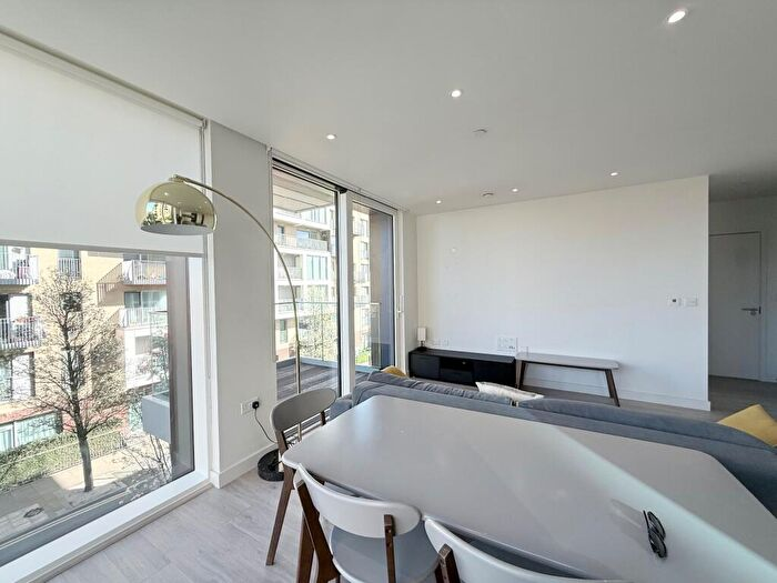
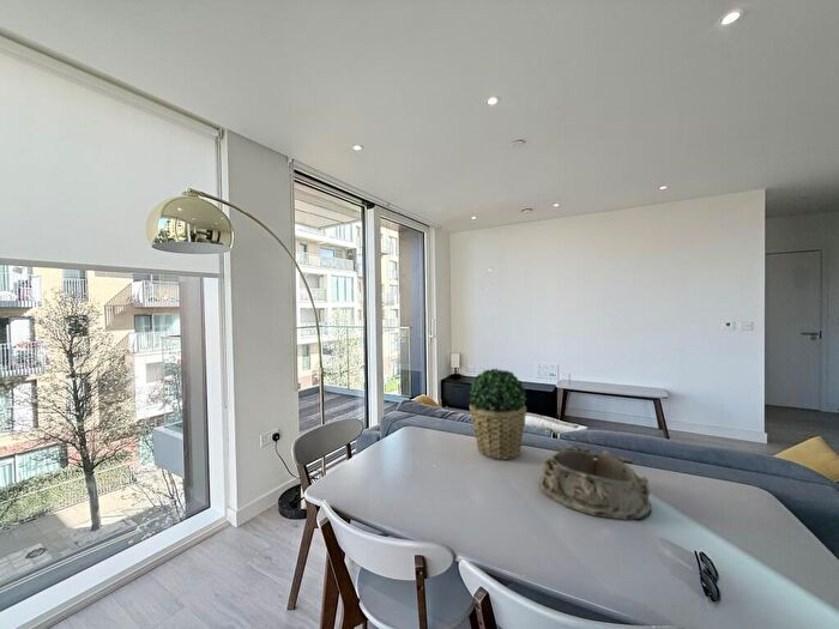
+ potted plant [467,367,527,461]
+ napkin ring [538,443,653,521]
